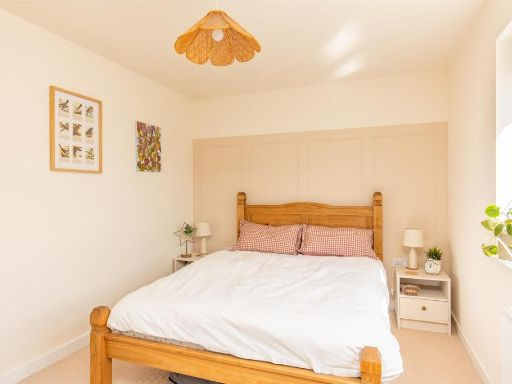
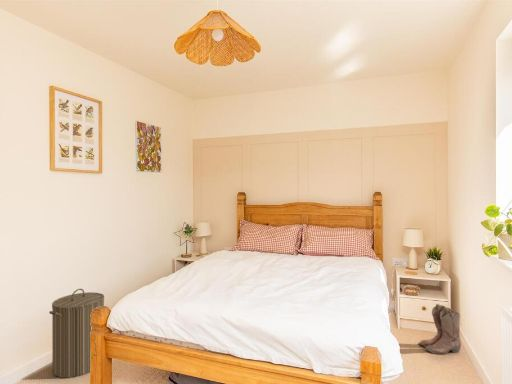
+ boots [418,303,462,355]
+ laundry hamper [48,288,105,379]
